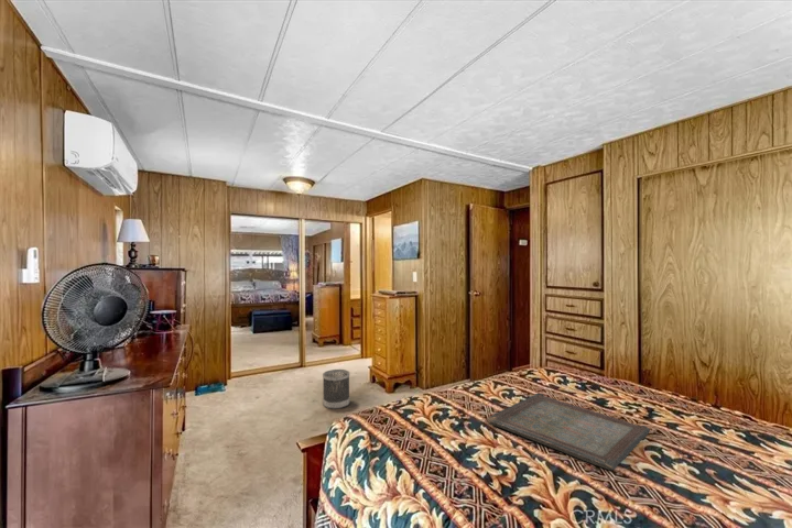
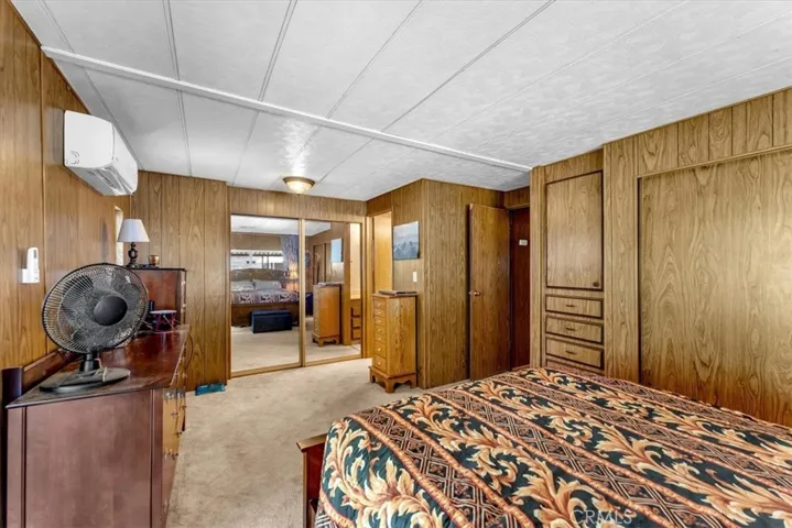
- serving tray [486,393,651,471]
- wastebasket [322,369,351,410]
